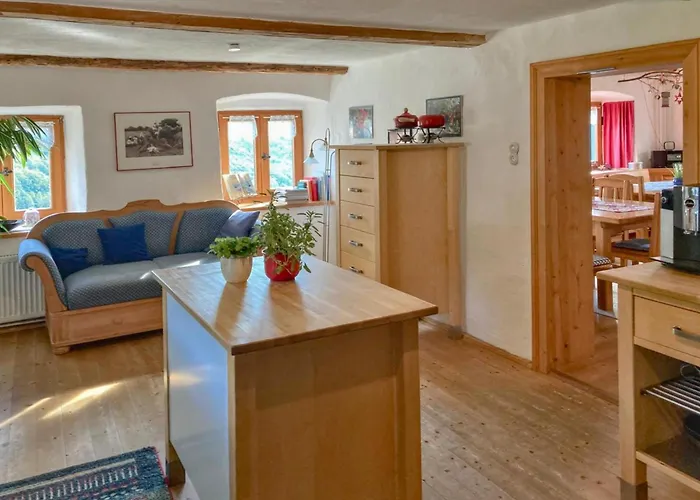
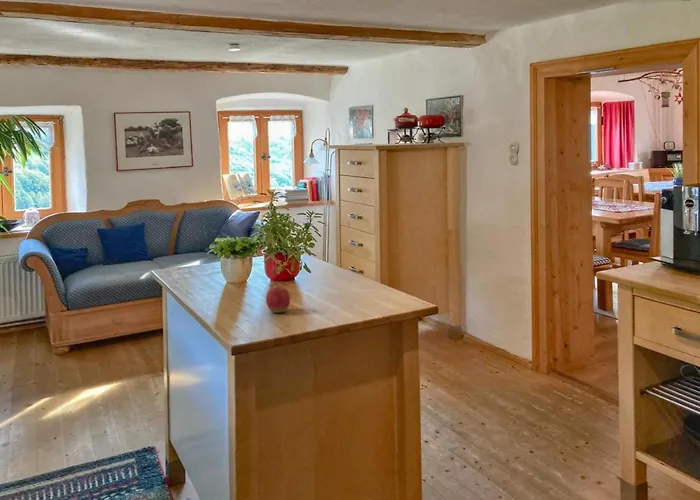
+ apple [265,281,291,314]
